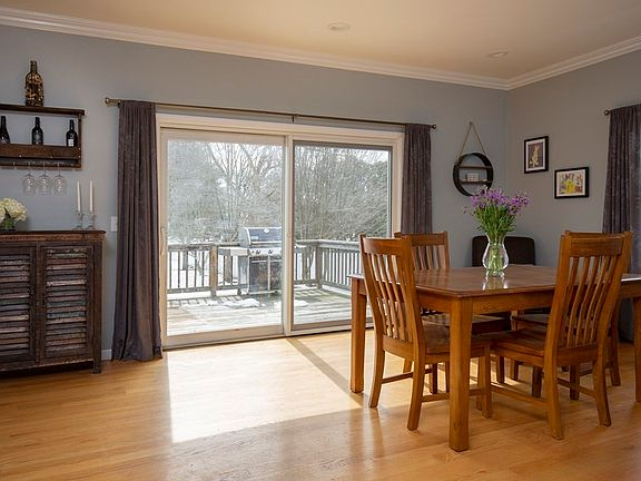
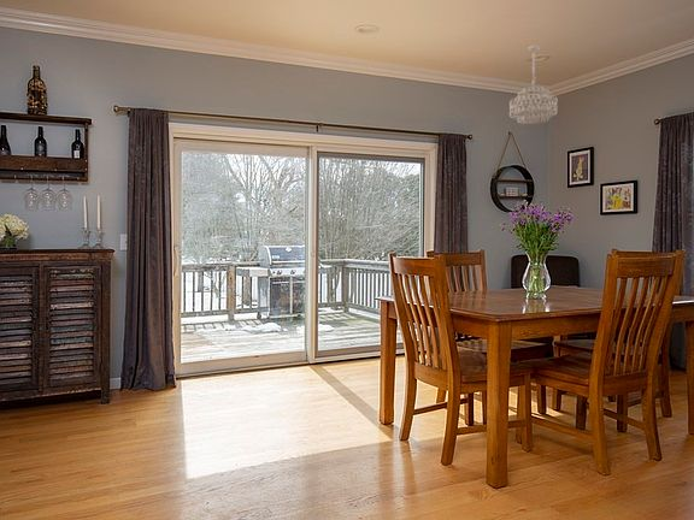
+ chandelier [508,45,559,125]
